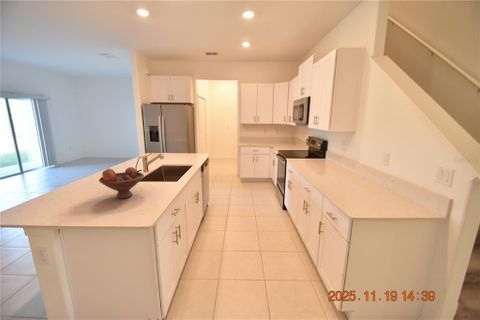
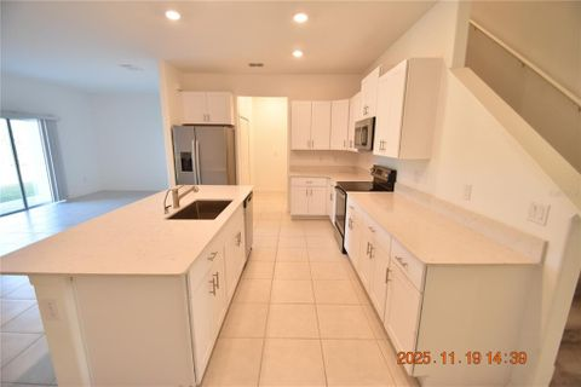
- fruit bowl [98,166,145,200]
